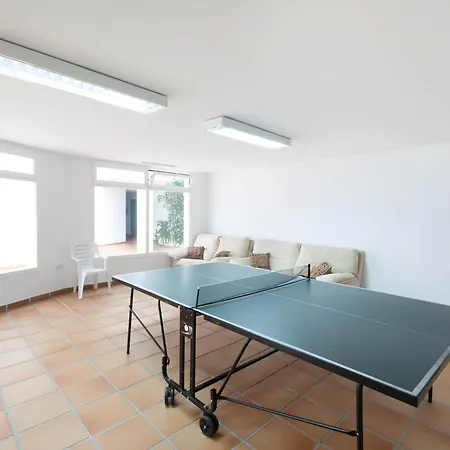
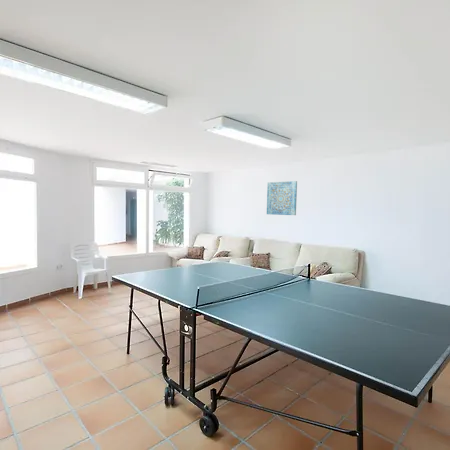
+ wall art [266,180,298,216]
